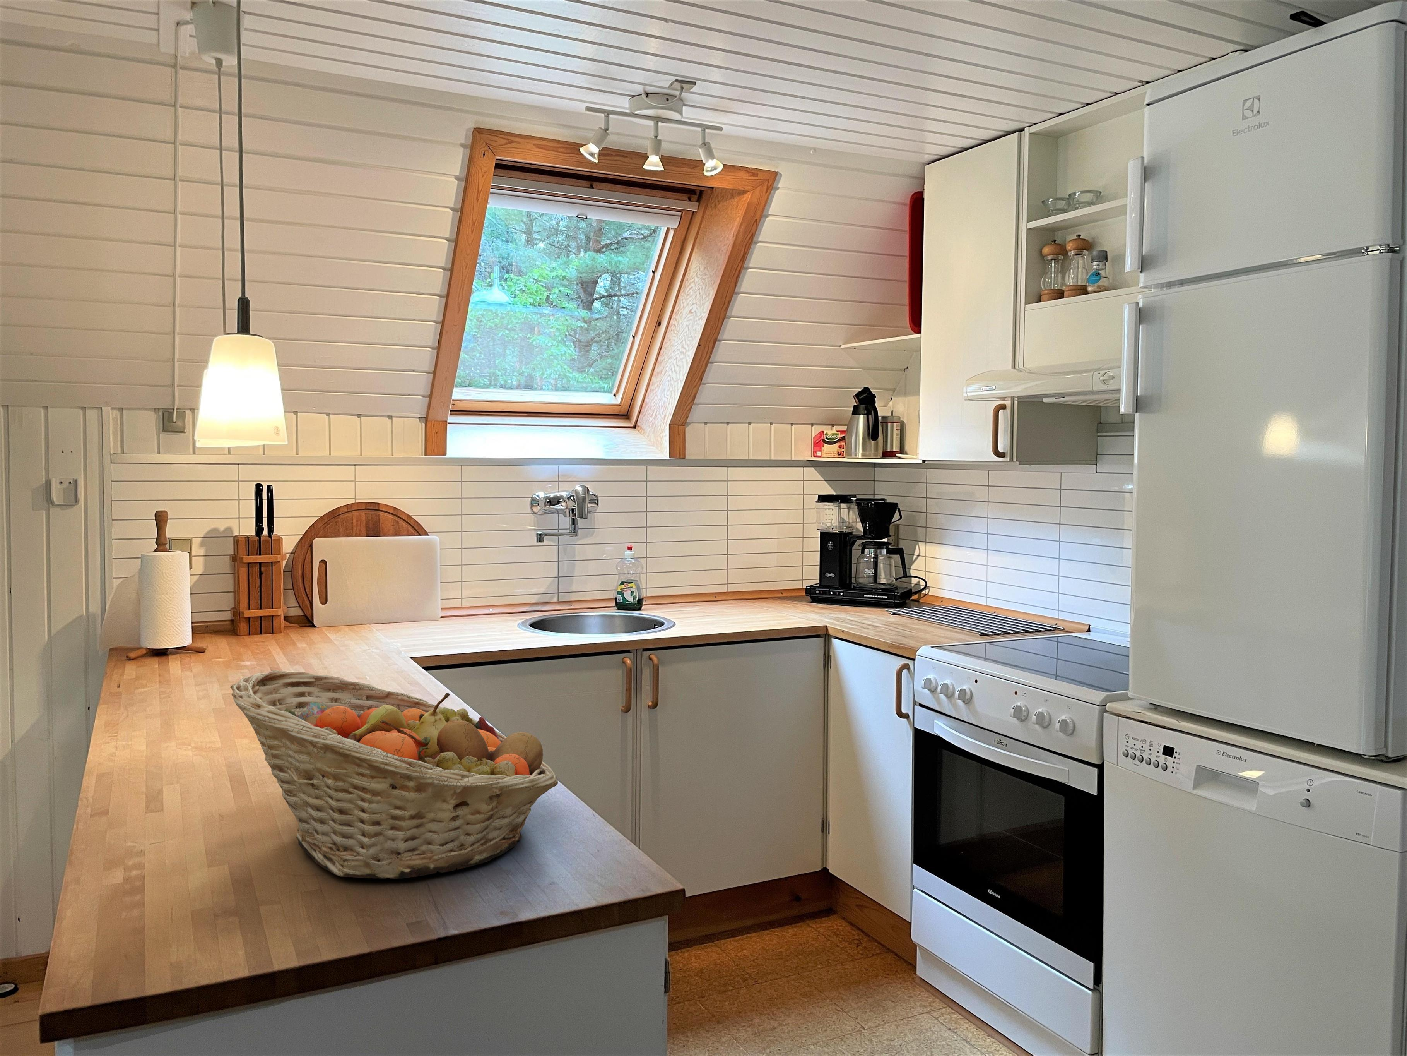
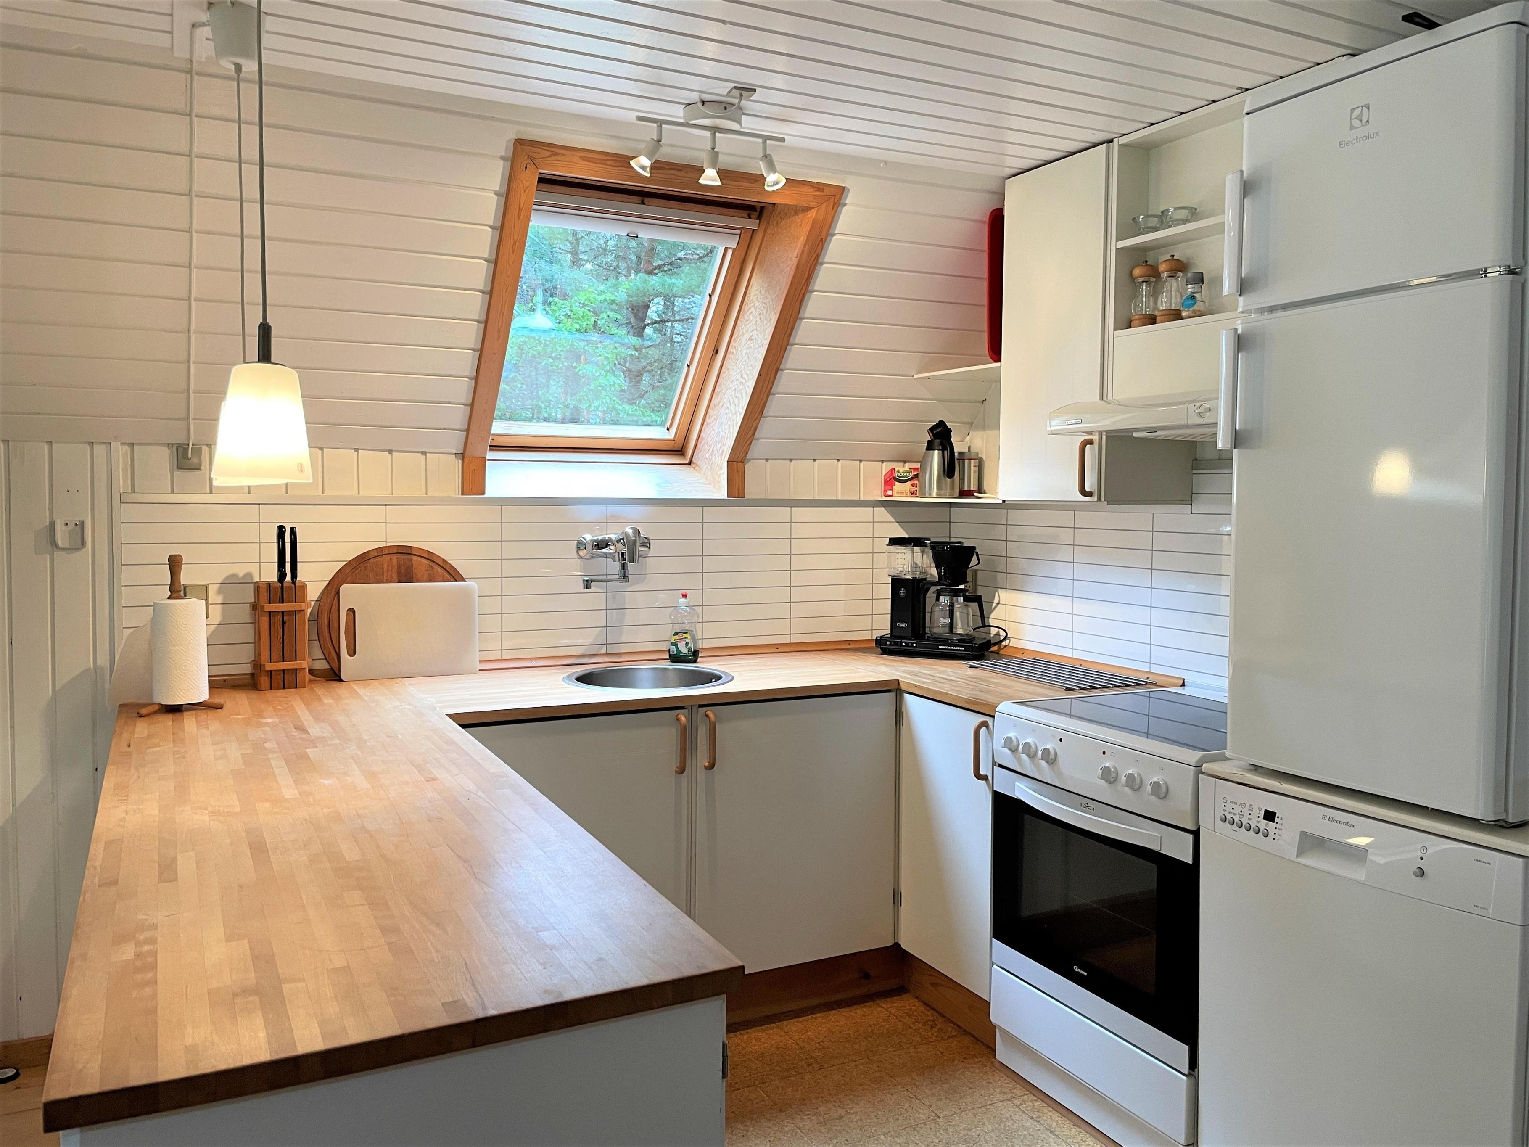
- fruit basket [230,670,558,880]
